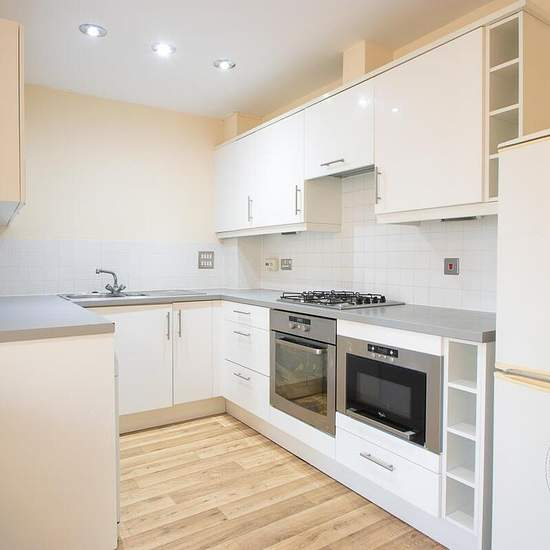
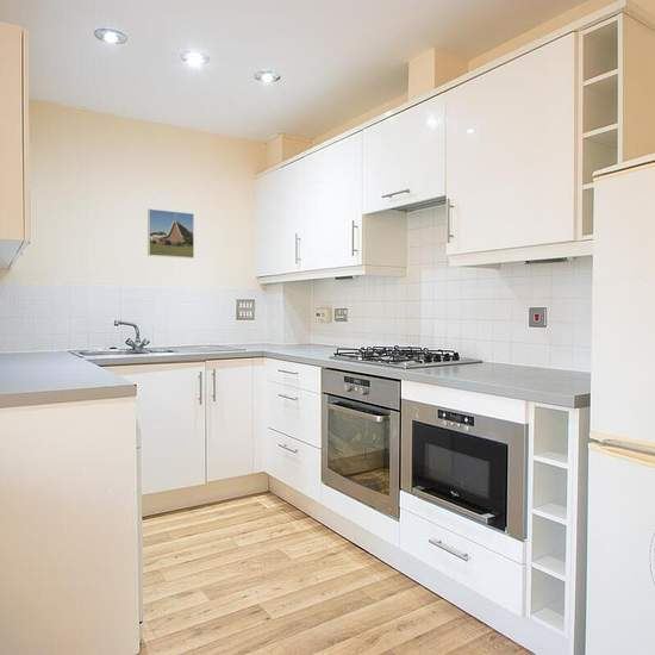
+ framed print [146,207,195,260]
